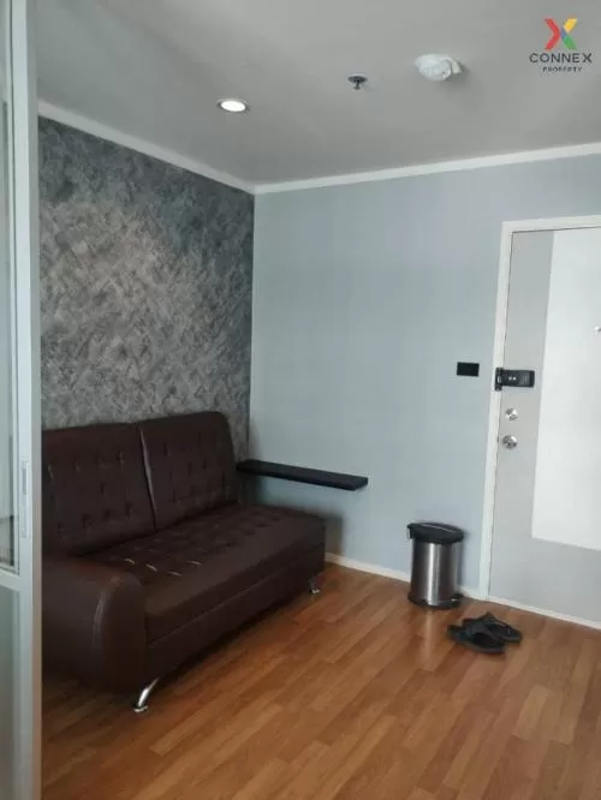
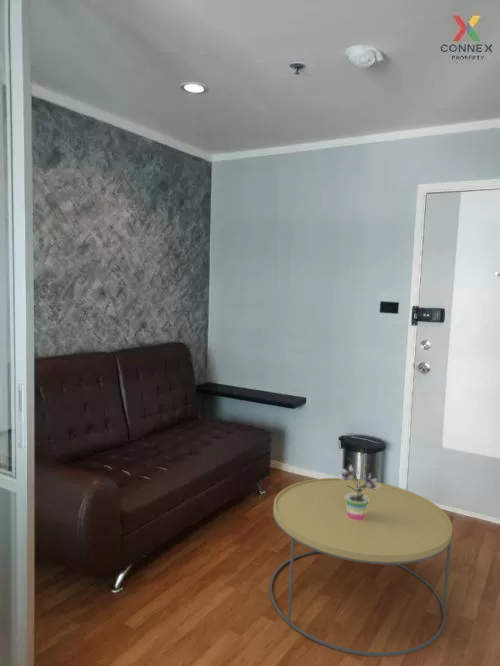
+ coffee table [269,477,453,657]
+ potted plant [337,448,380,520]
